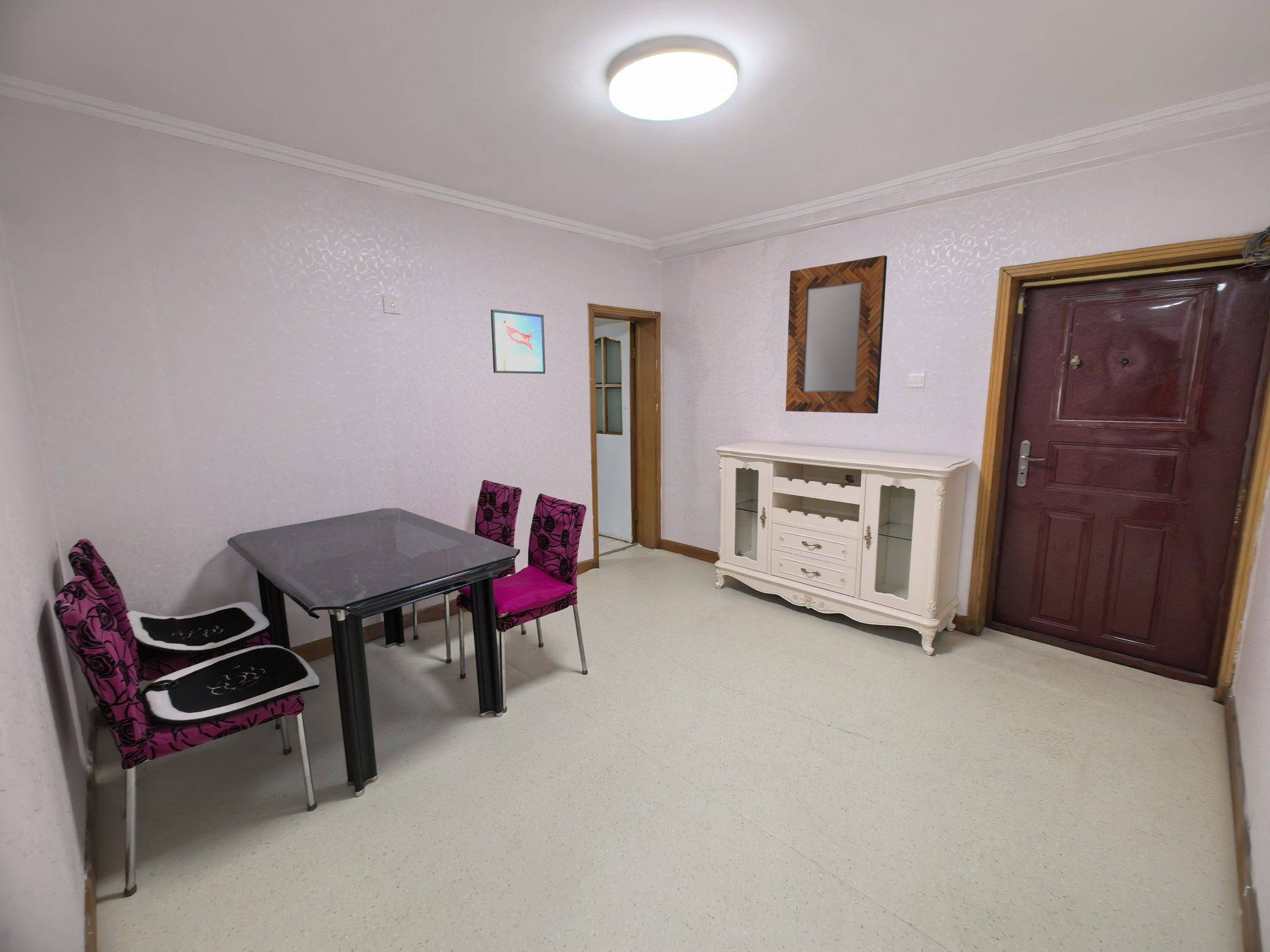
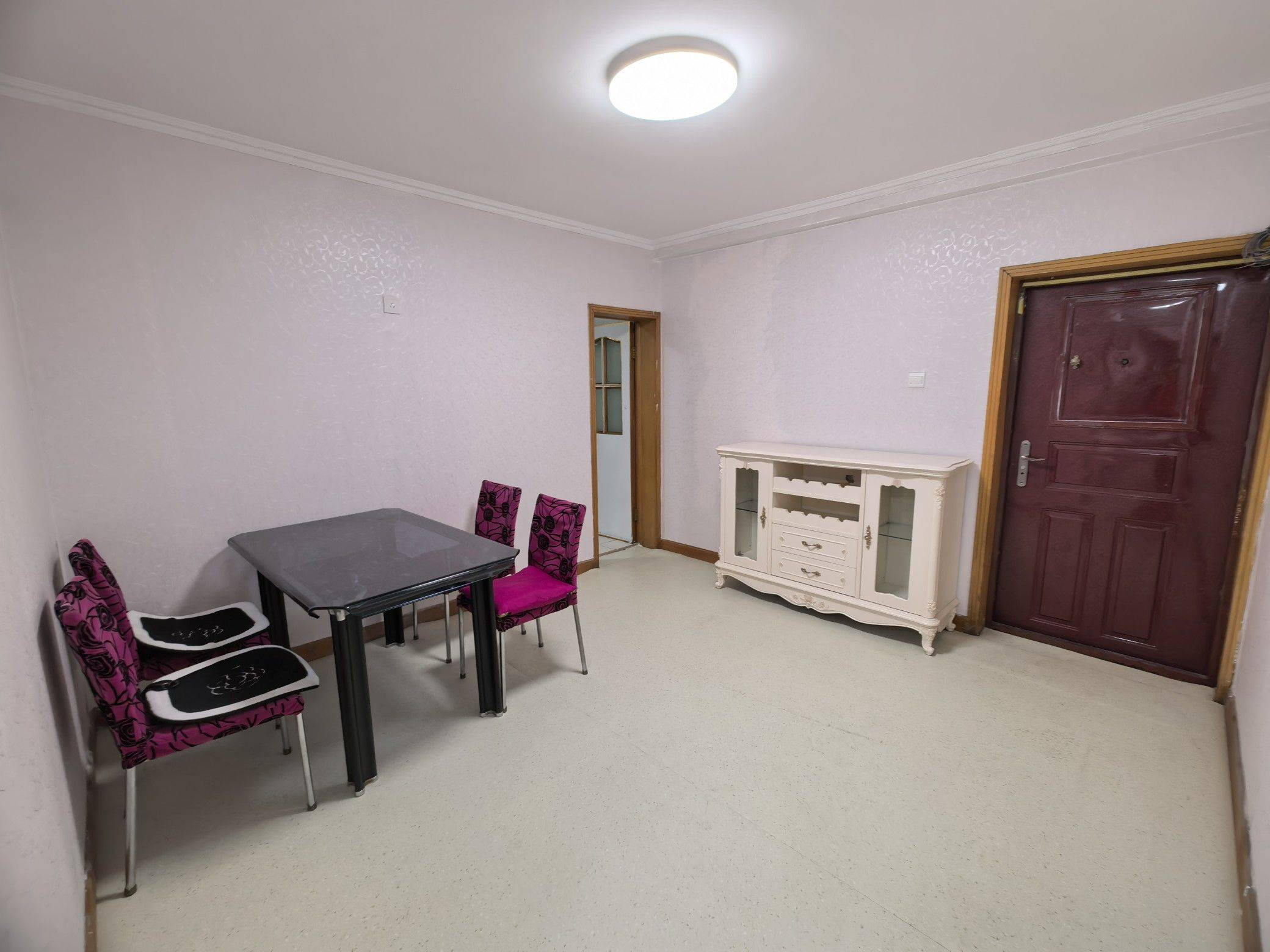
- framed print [490,309,546,374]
- home mirror [785,255,888,414]
